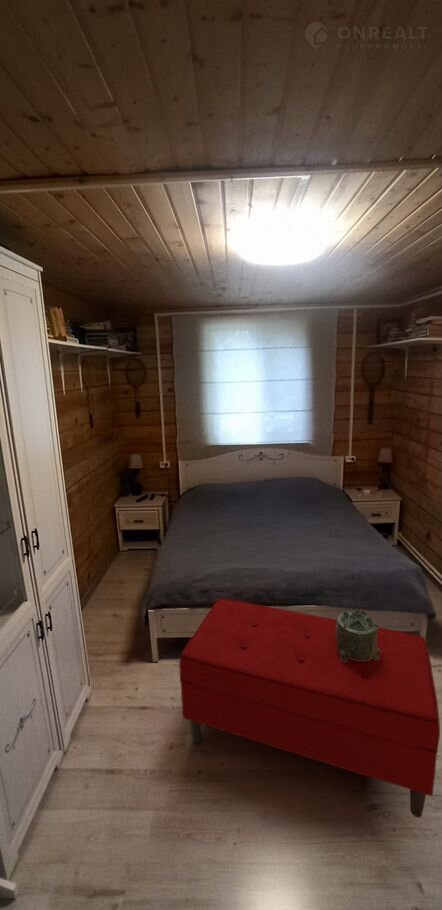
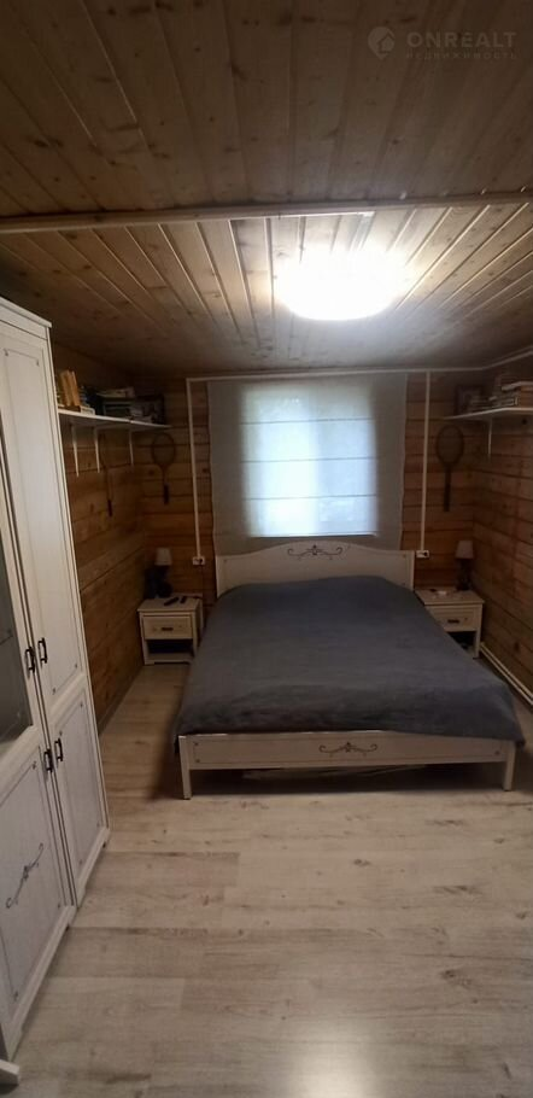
- decorative box [336,608,381,662]
- bench [178,597,441,819]
